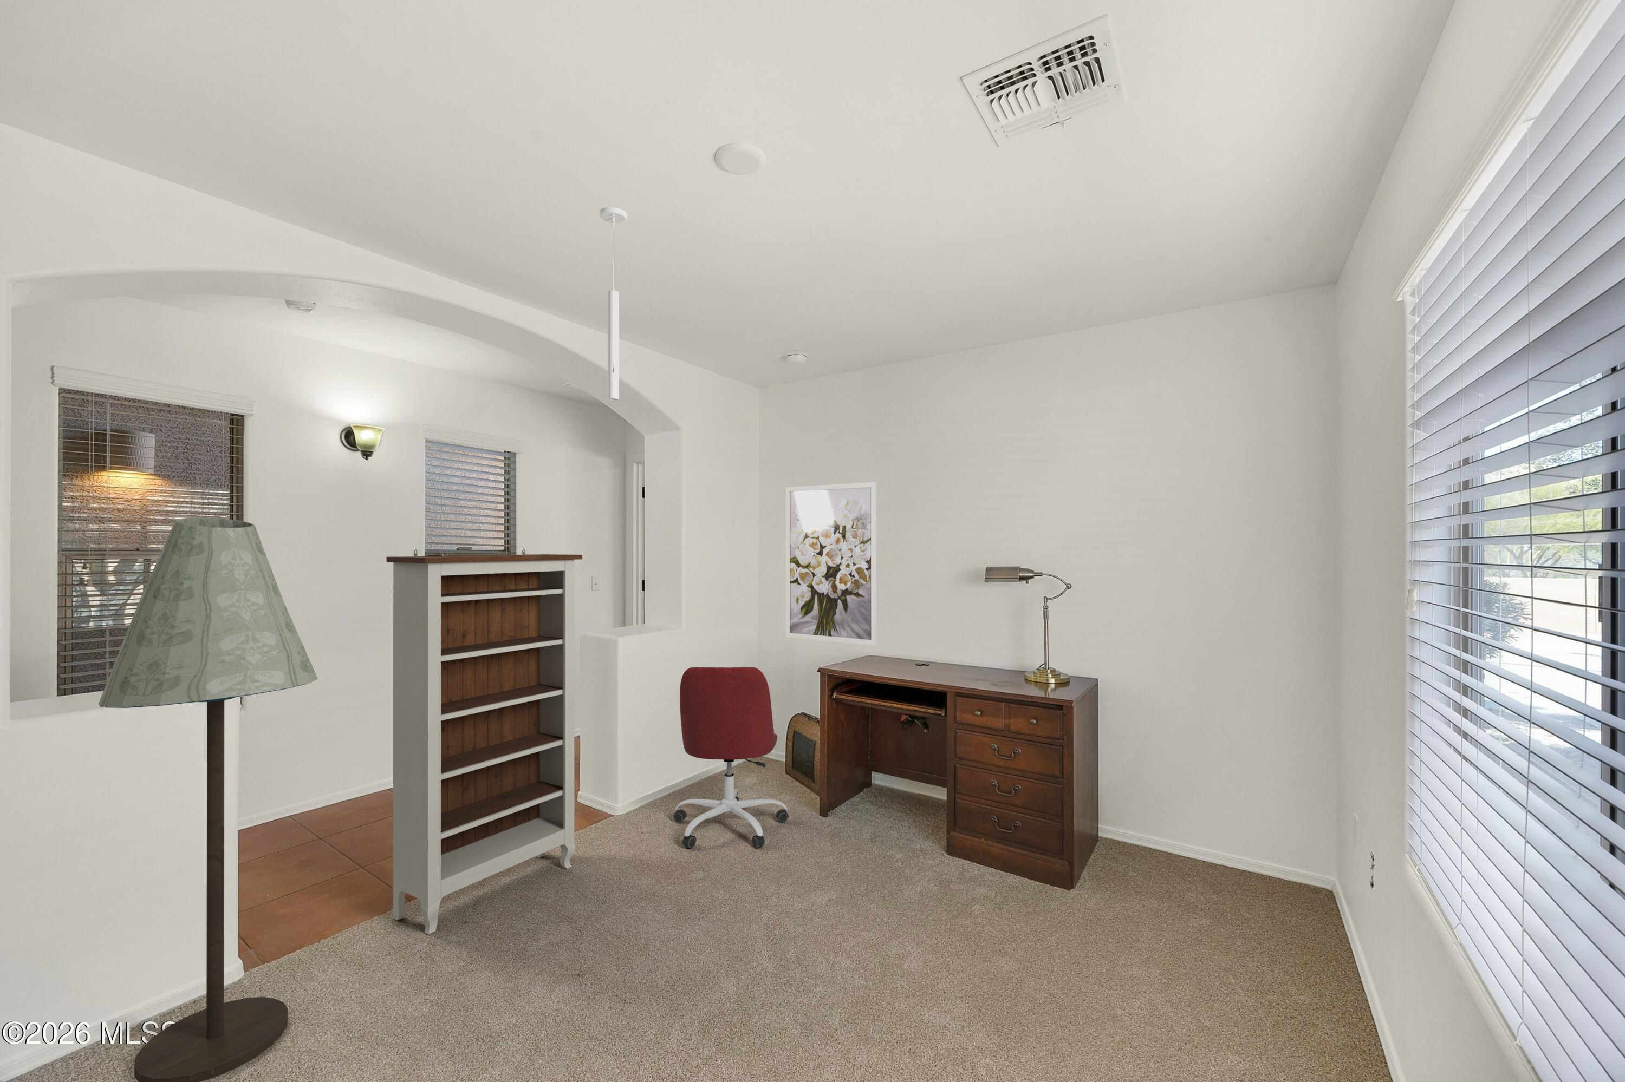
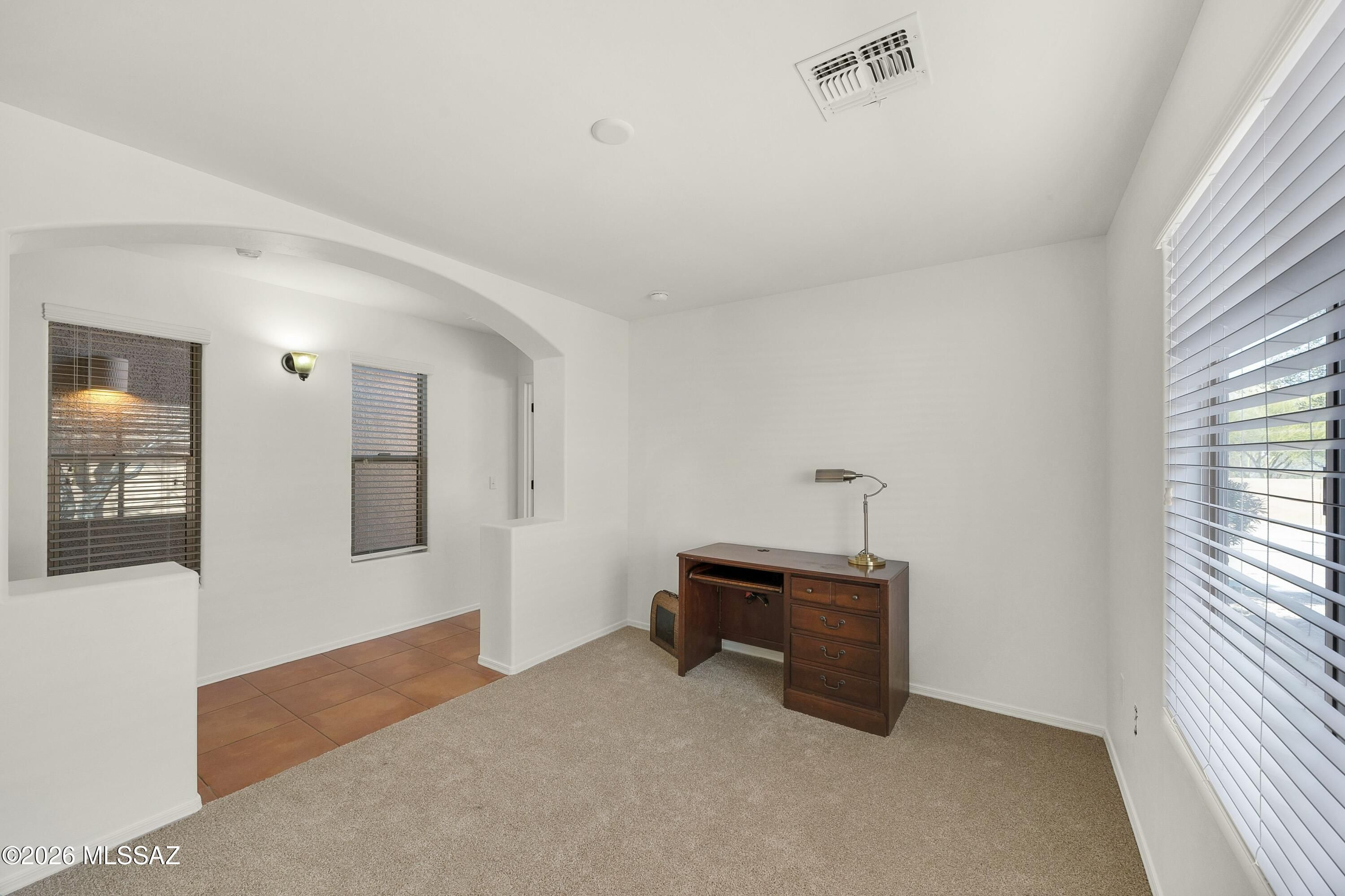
- office chair [673,667,789,849]
- floor lamp [98,518,319,1082]
- bookshelf [387,548,582,936]
- ceiling light [599,206,628,401]
- wall art [785,482,877,646]
